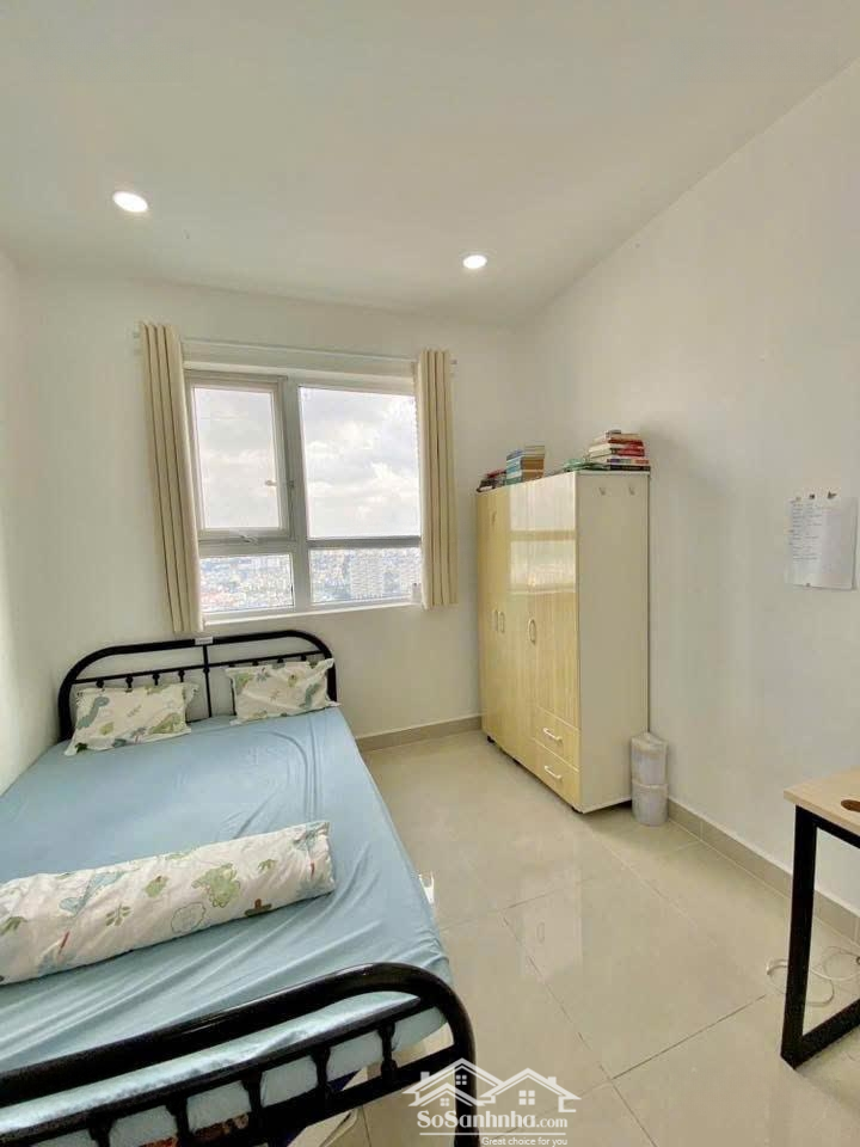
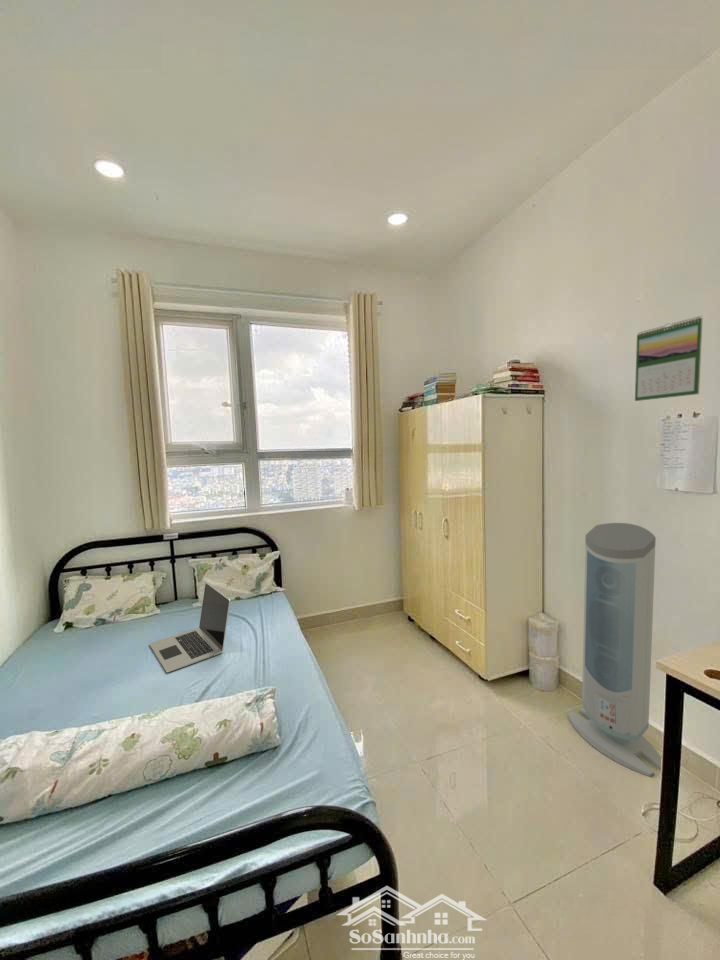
+ air purifier [567,522,662,778]
+ calendar [634,315,704,402]
+ laptop [148,582,231,673]
